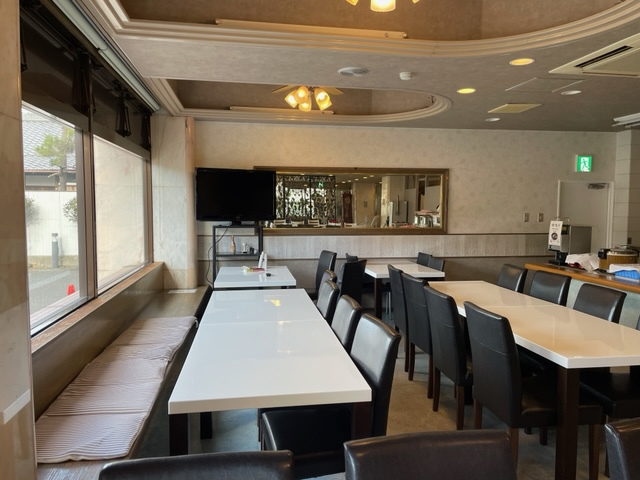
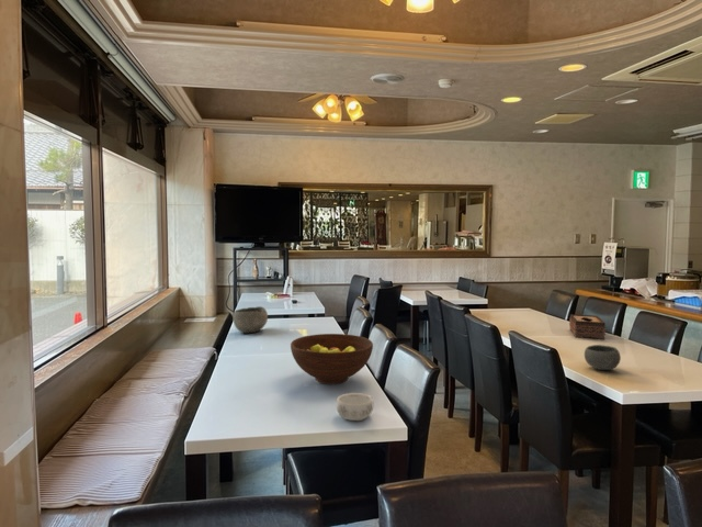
+ bowl [584,344,622,371]
+ fruit bowl [290,333,374,385]
+ decorative bowl [336,392,375,422]
+ bowl [231,305,269,334]
+ tissue box [568,313,607,340]
